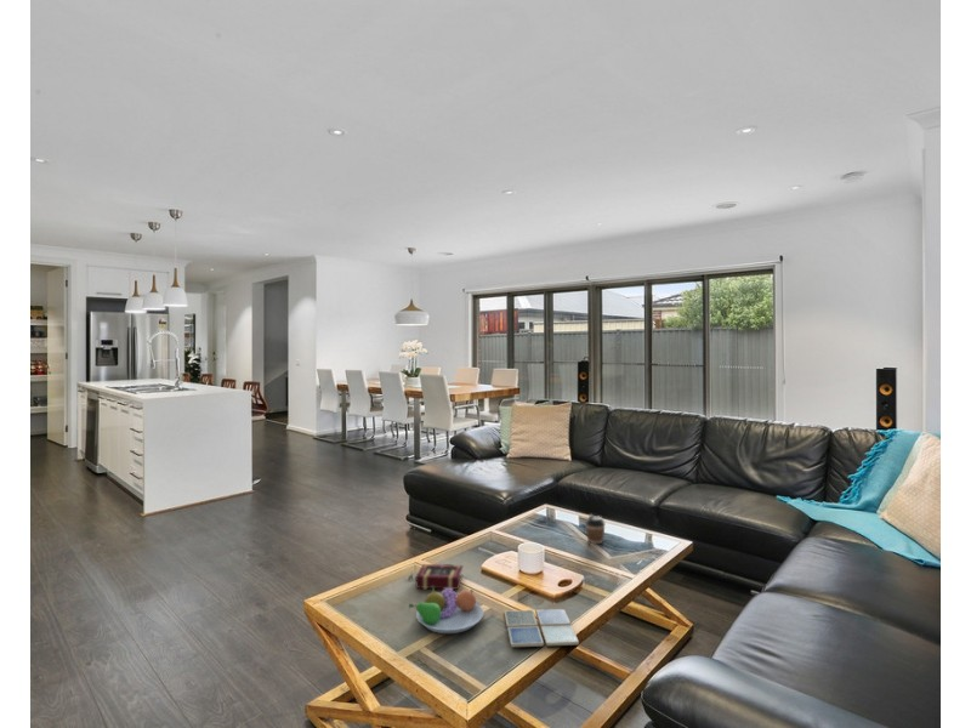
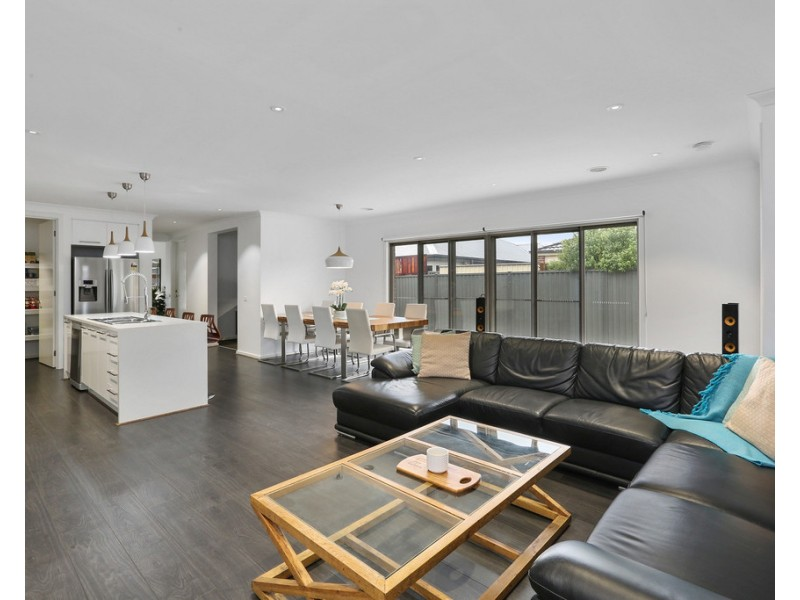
- book [415,563,464,591]
- fruit bowl [408,586,484,635]
- coffee cup [584,513,607,545]
- drink coaster [502,608,580,648]
